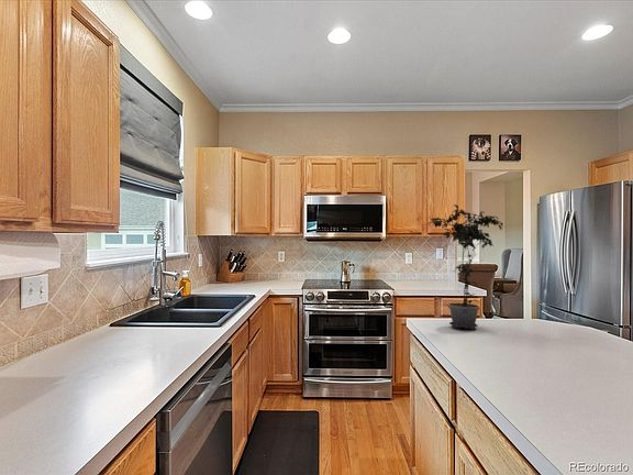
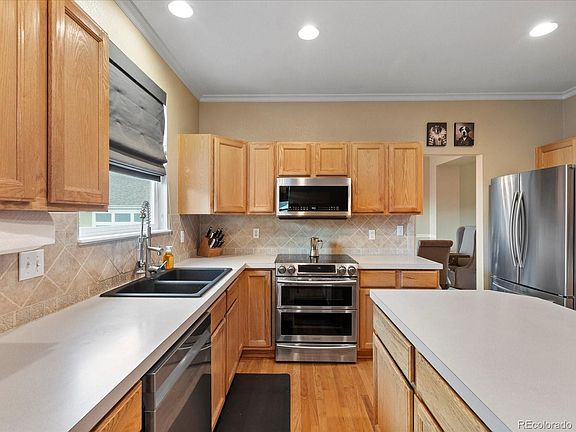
- potted plant [423,203,504,330]
